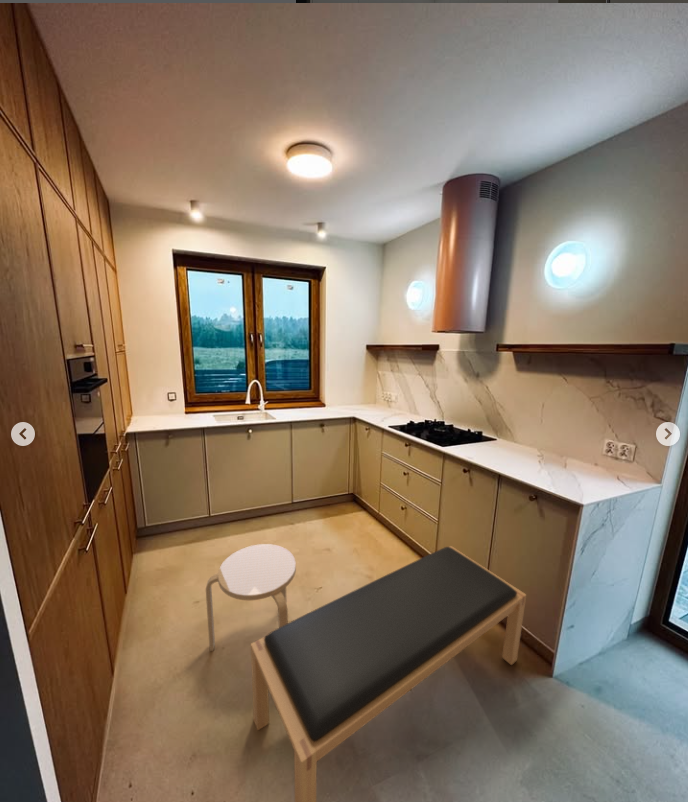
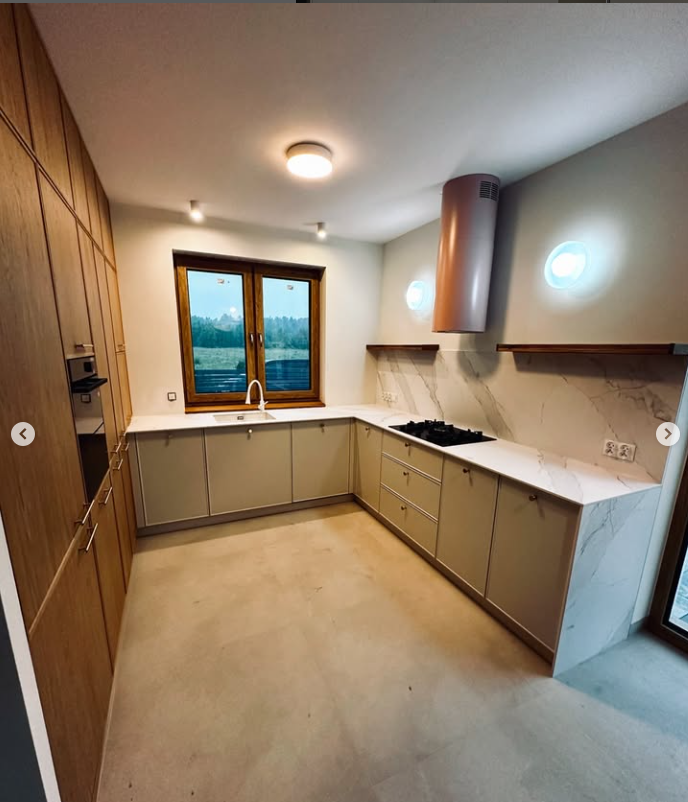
- bench [250,545,527,802]
- stool [205,543,297,652]
